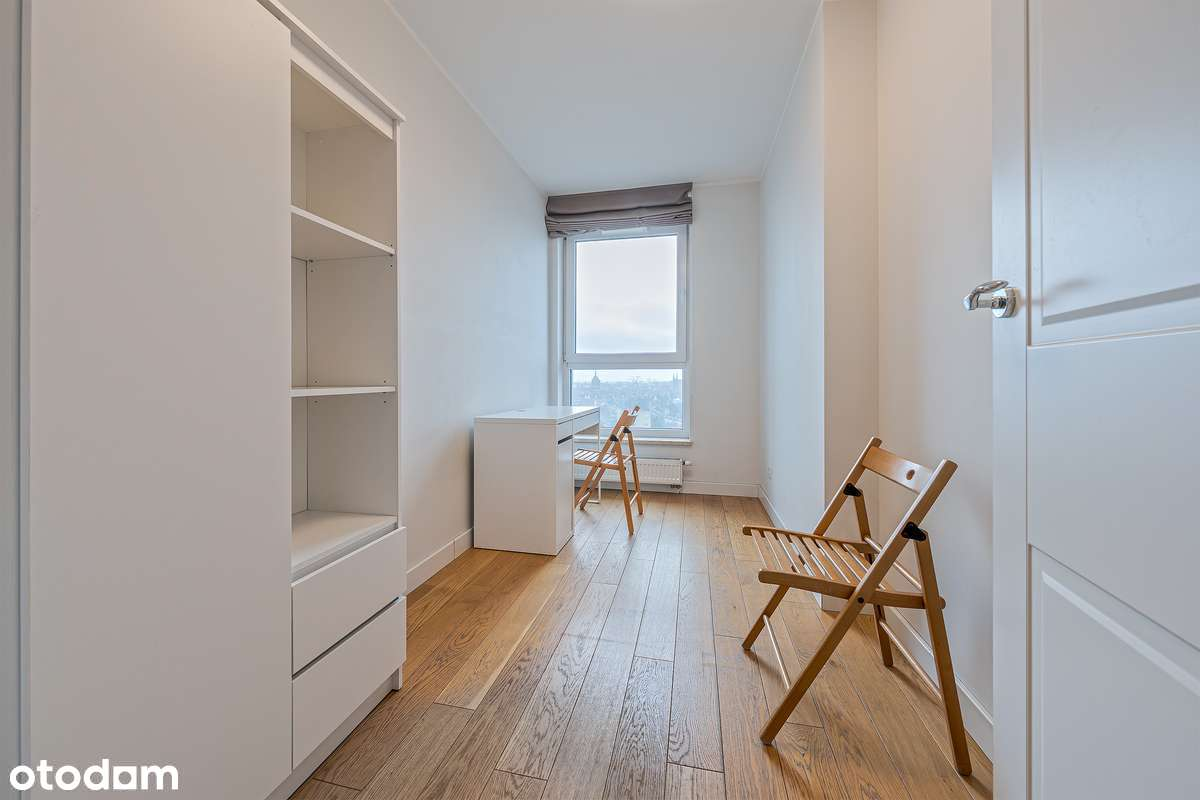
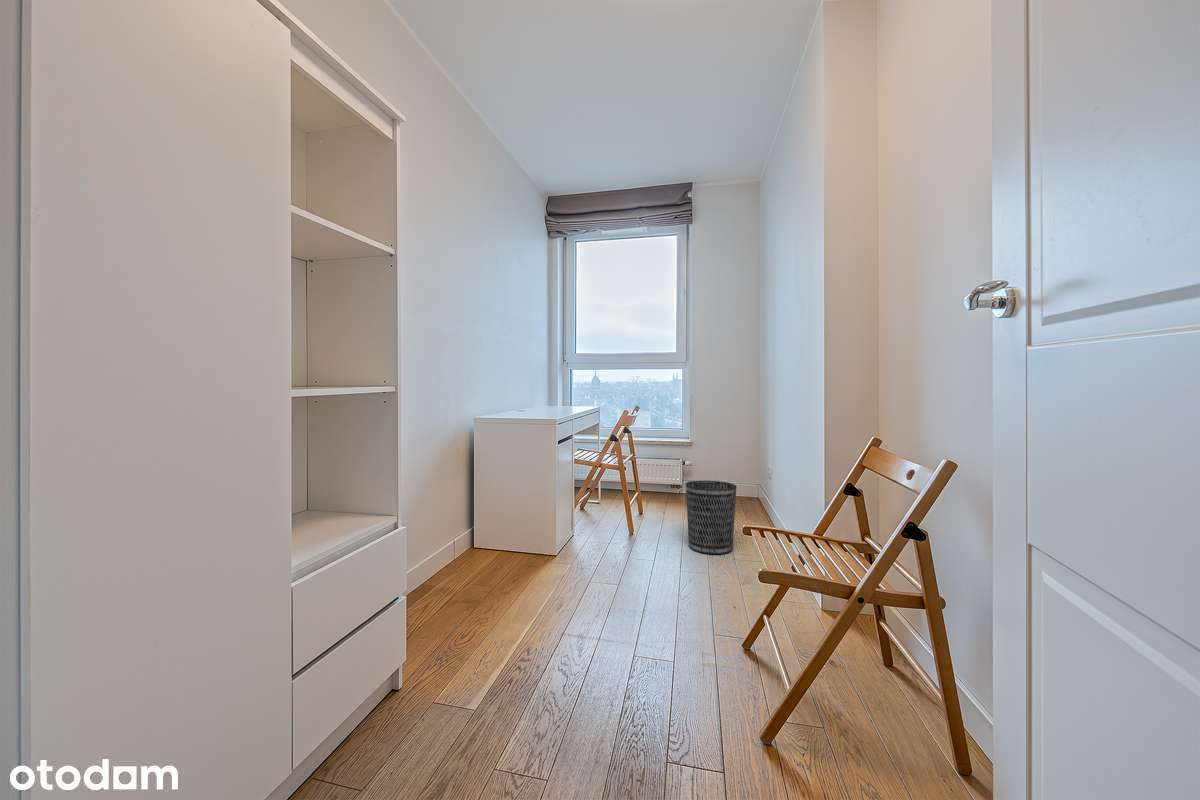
+ wastebasket [685,480,737,555]
